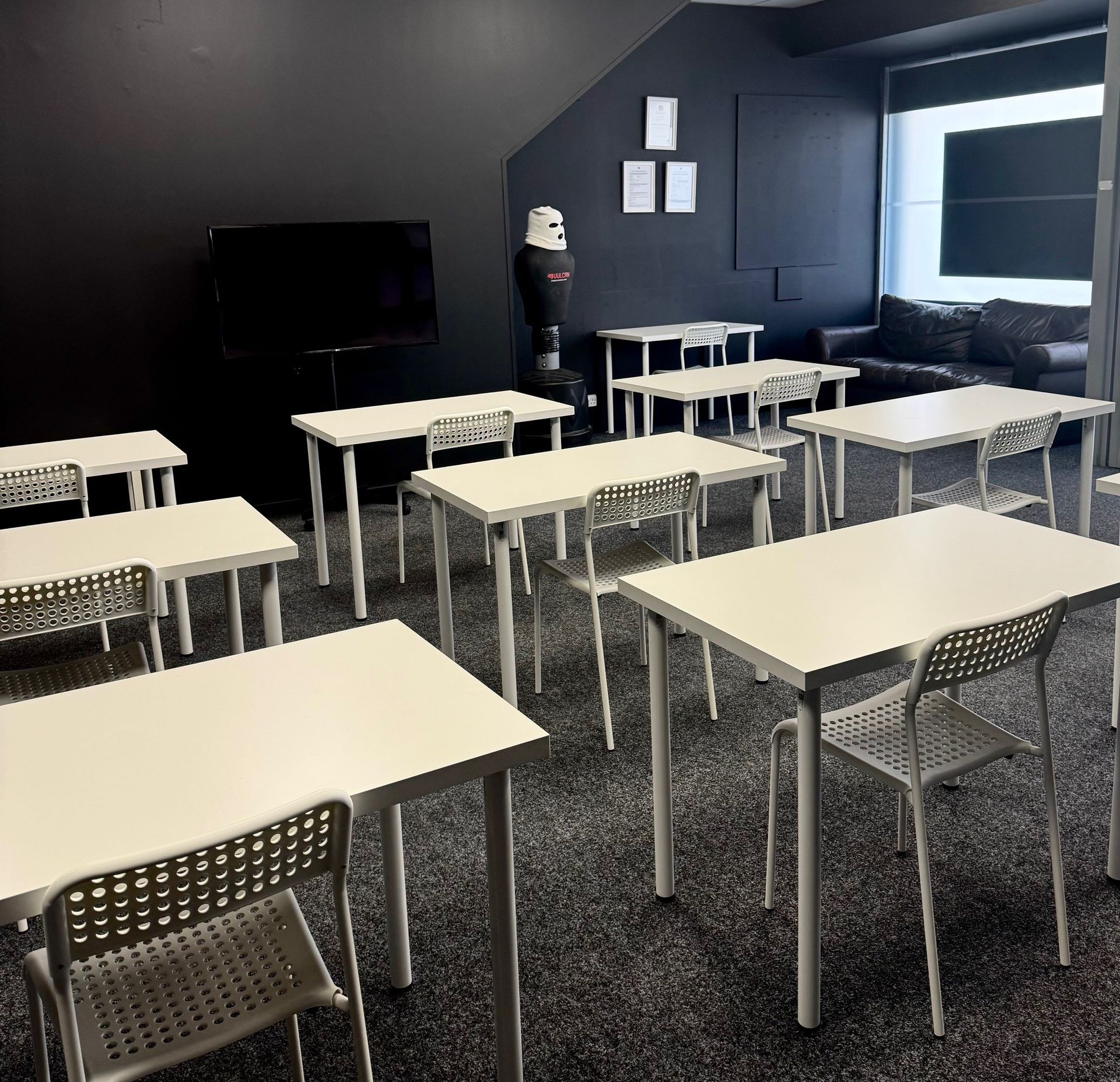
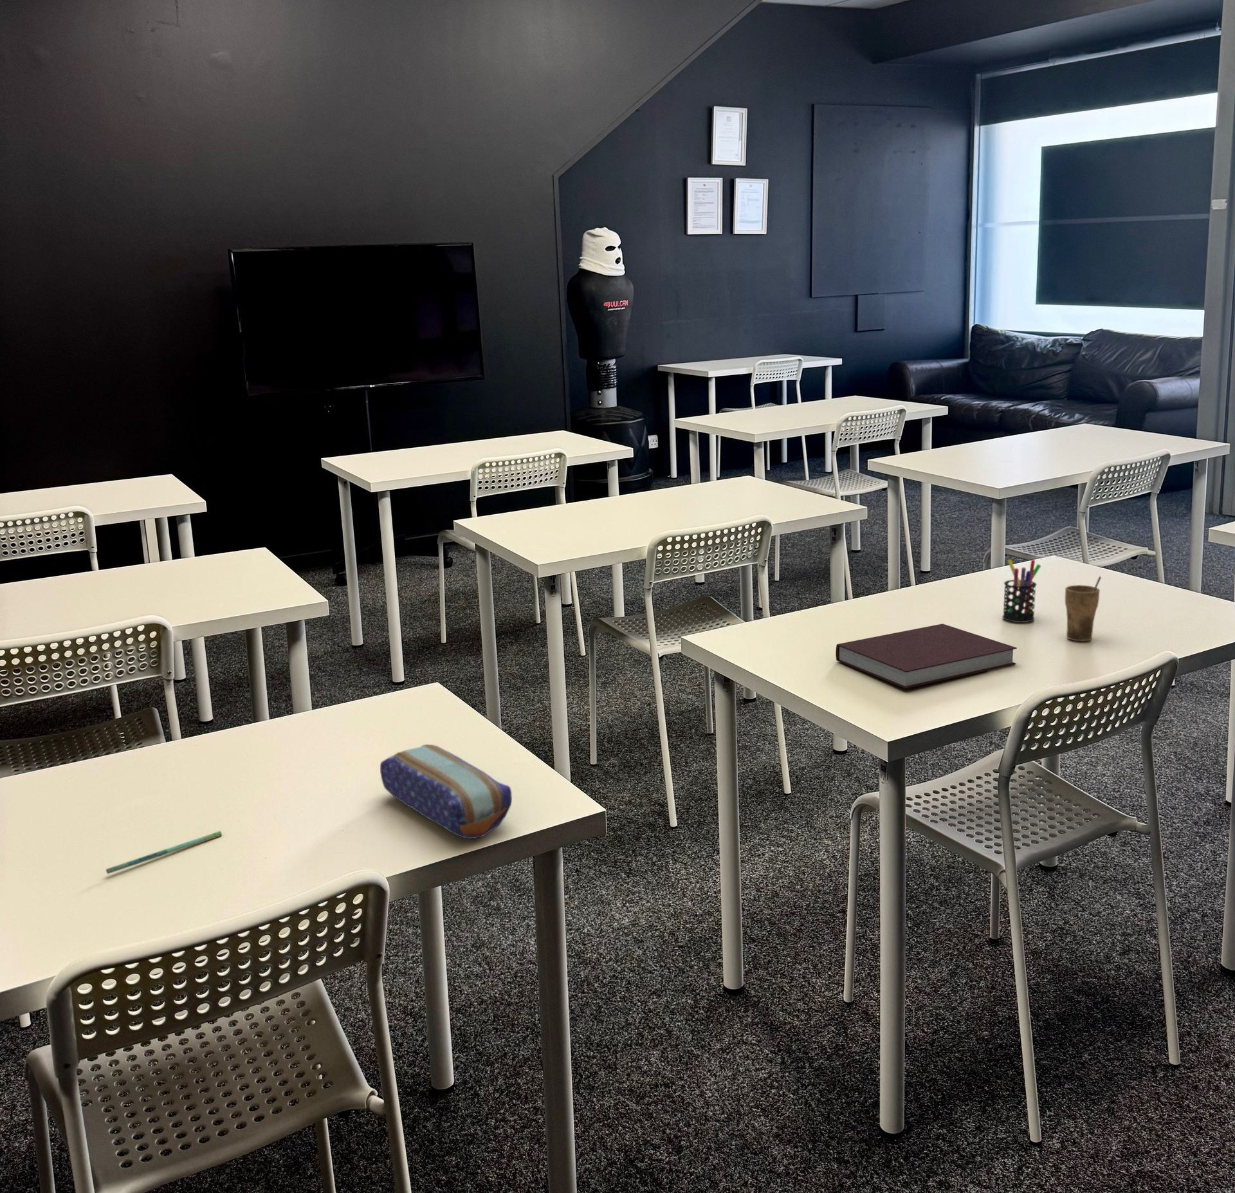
+ pencil case [379,744,513,840]
+ pen holder [1001,559,1041,623]
+ cup [1064,576,1102,642]
+ notebook [835,623,1018,689]
+ pen [106,830,223,874]
